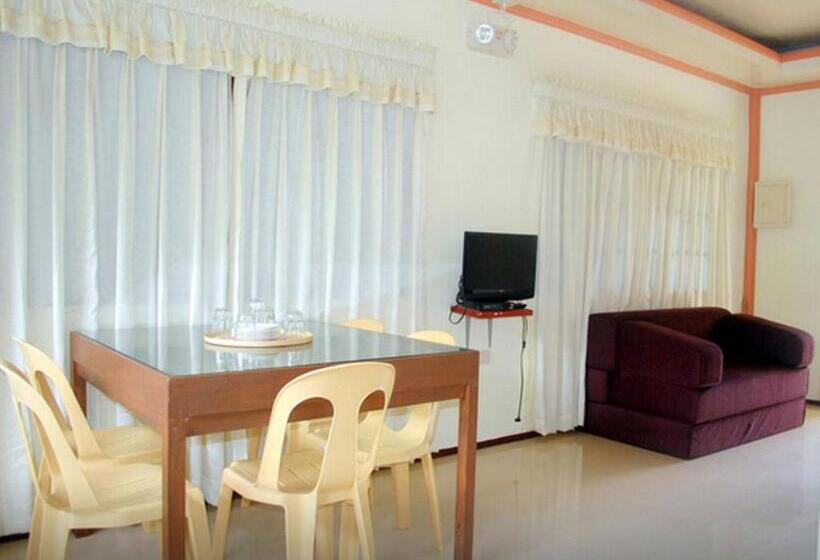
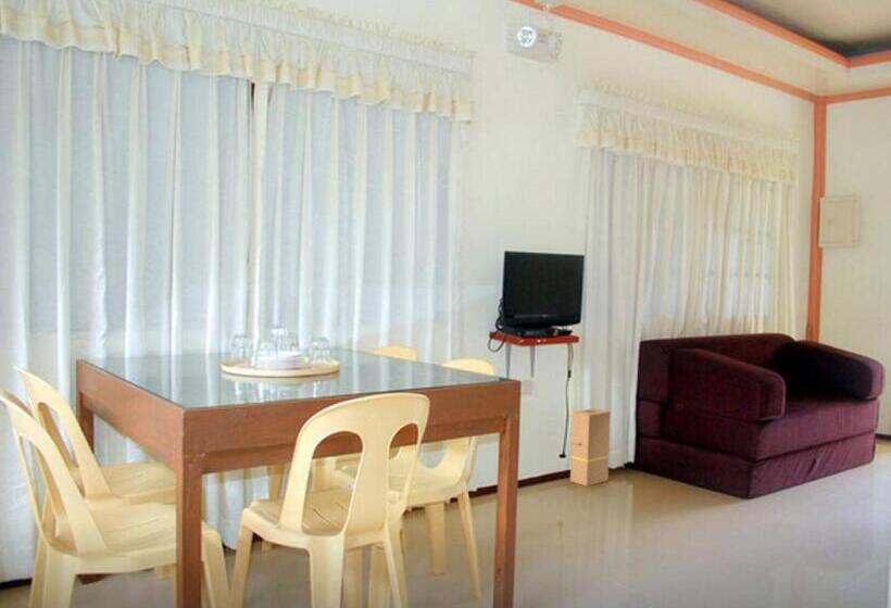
+ cardboard box [569,407,612,487]
